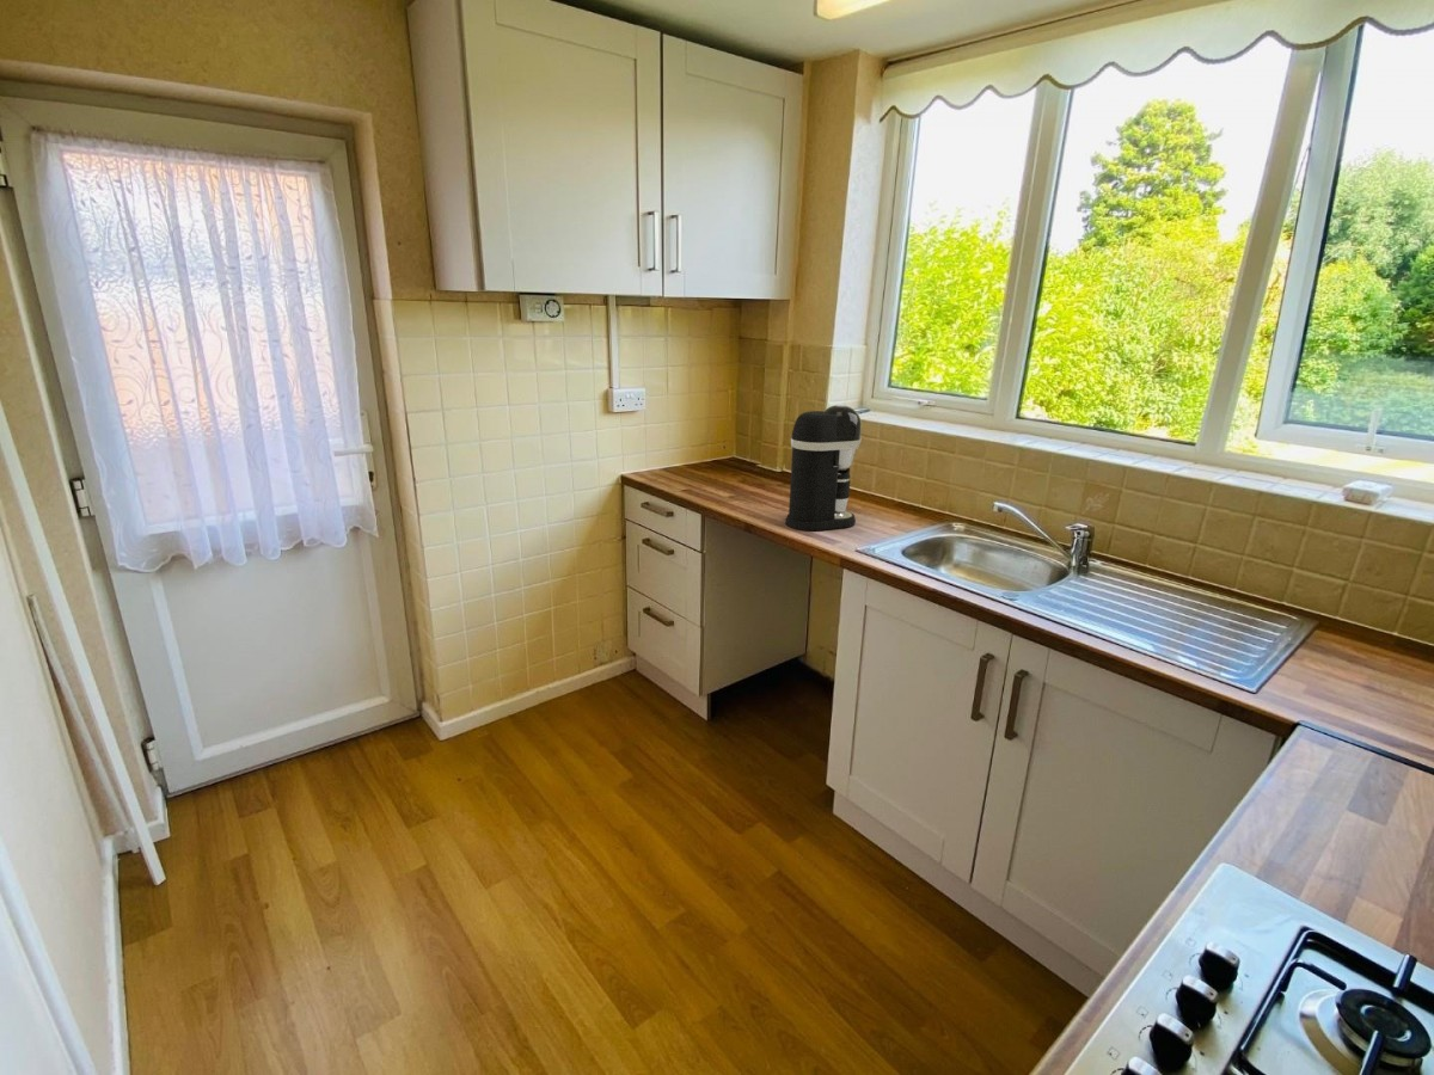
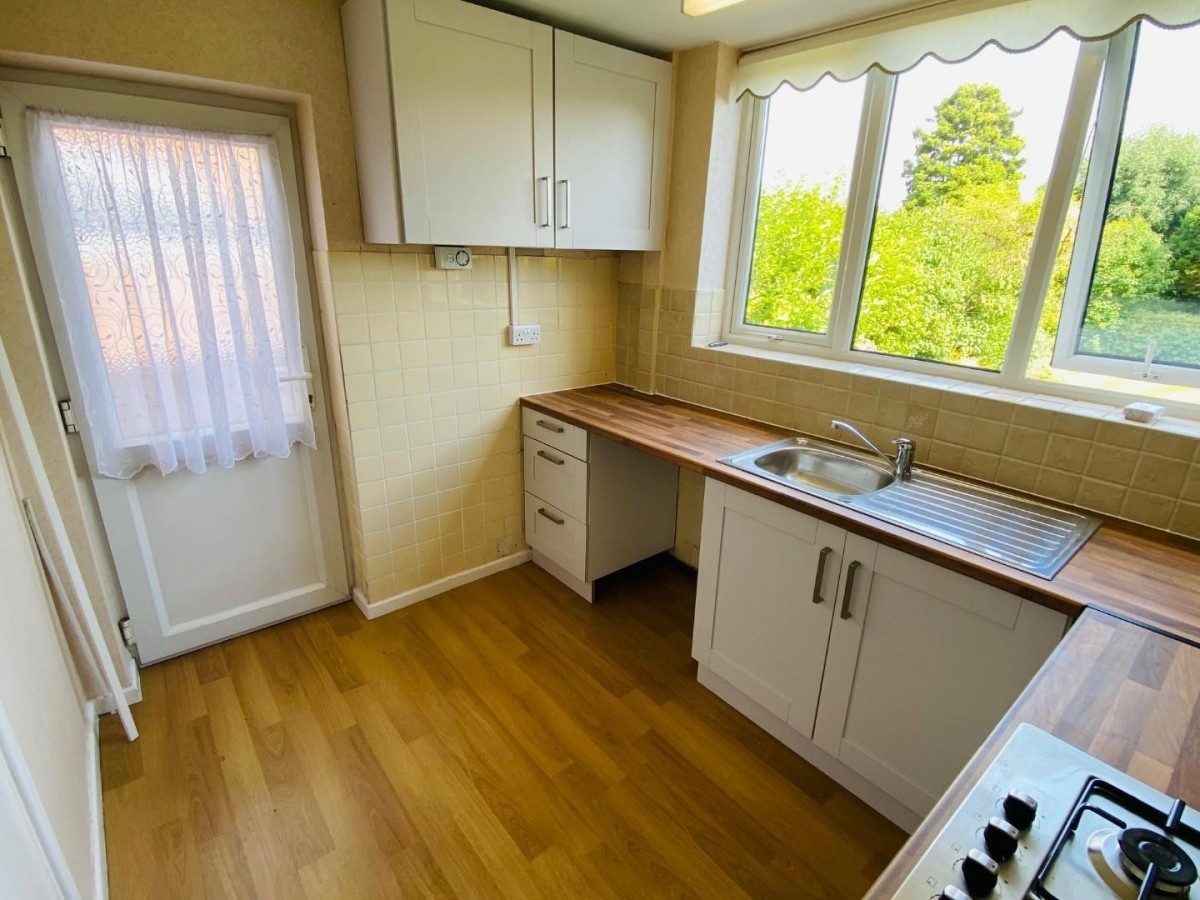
- coffee maker [784,404,863,532]
